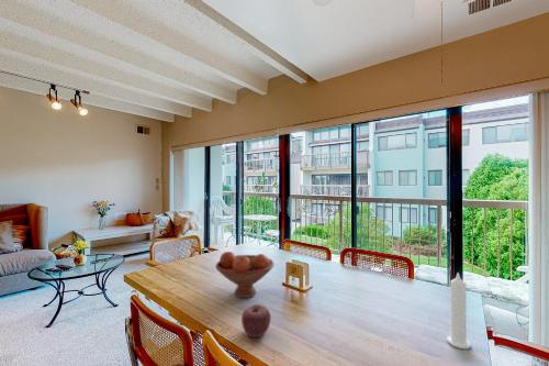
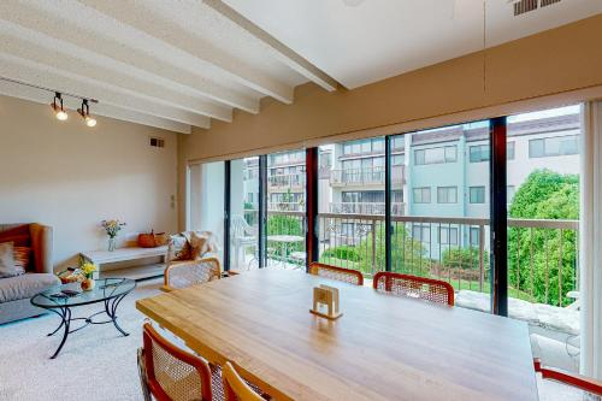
- apple [240,303,272,337]
- fruit bowl [214,251,276,299]
- candle [446,271,472,351]
